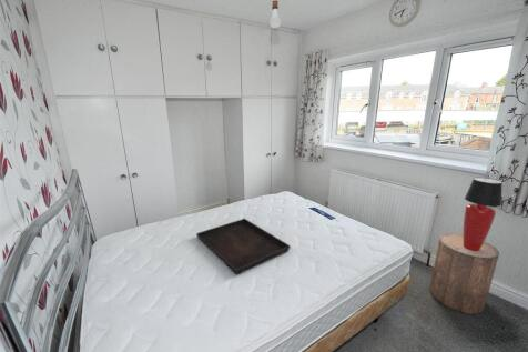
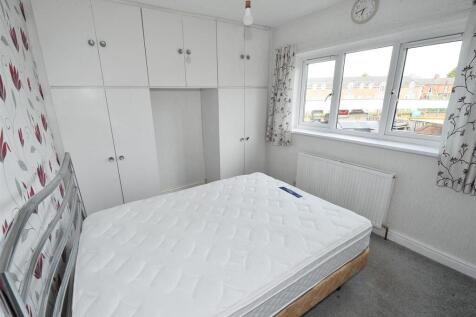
- table lamp [461,177,504,251]
- stool [428,232,500,315]
- serving tray [195,218,292,275]
